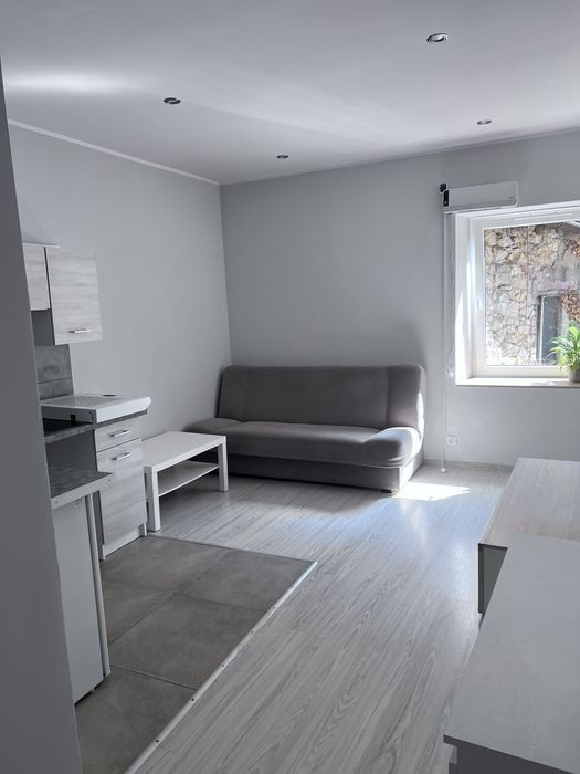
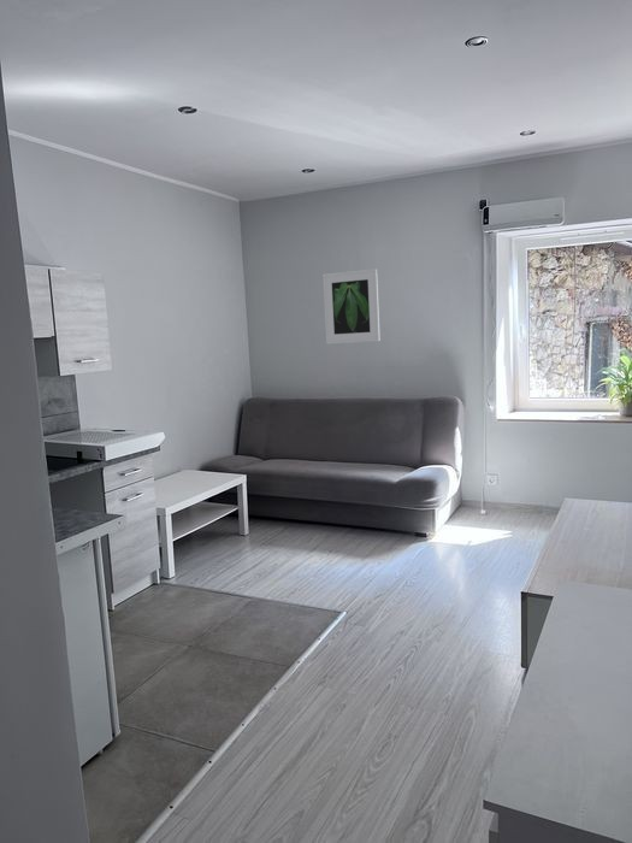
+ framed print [321,267,382,344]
